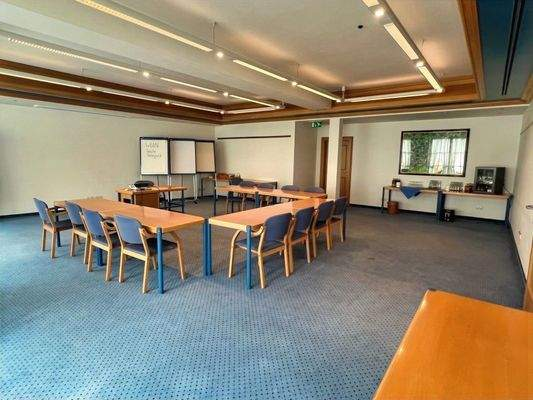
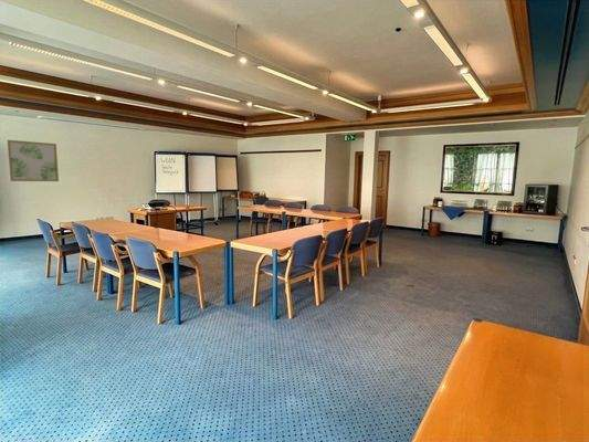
+ wall art [7,139,60,182]
